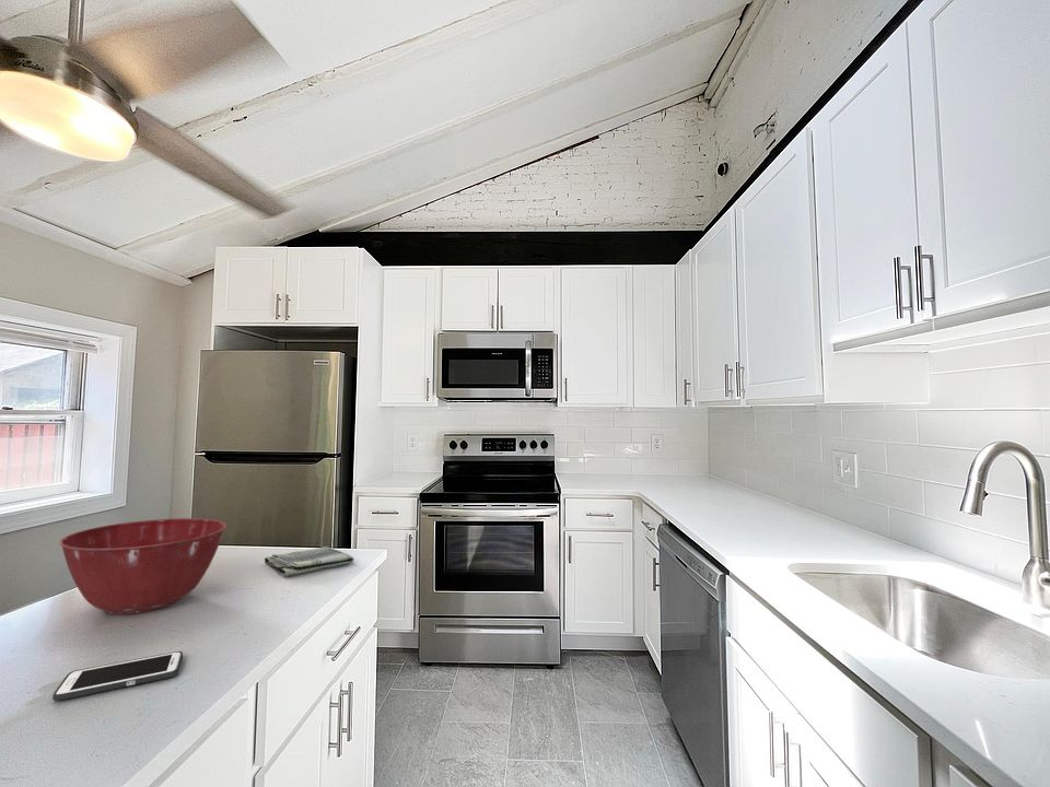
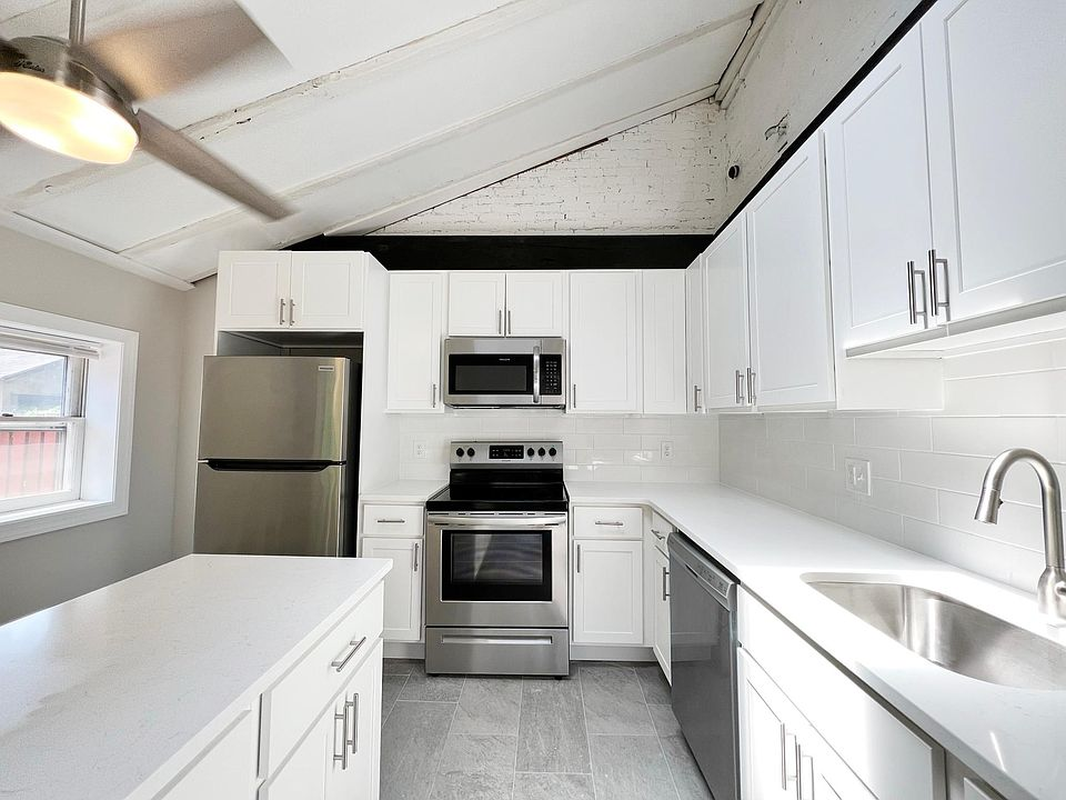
- mixing bowl [58,517,228,615]
- cell phone [51,650,184,702]
- dish towel [264,545,355,577]
